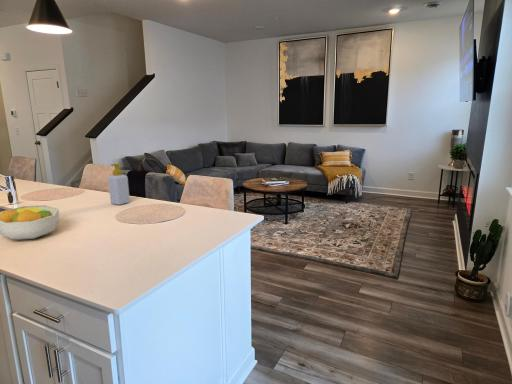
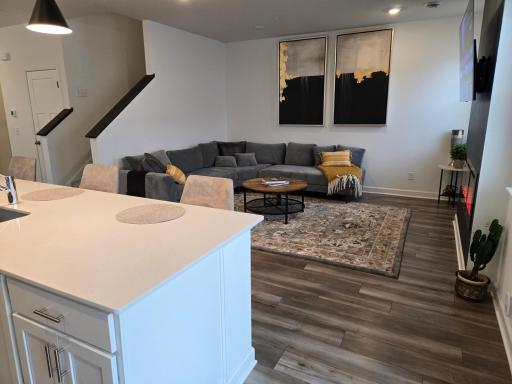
- soap bottle [107,163,131,206]
- fruit bowl [0,204,60,241]
